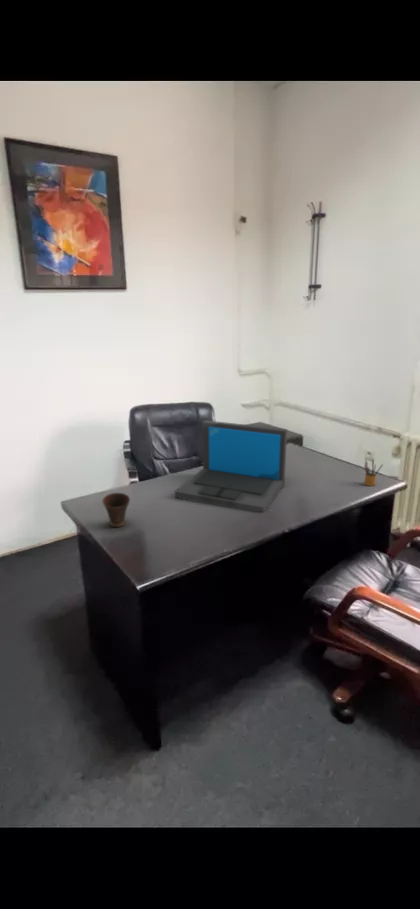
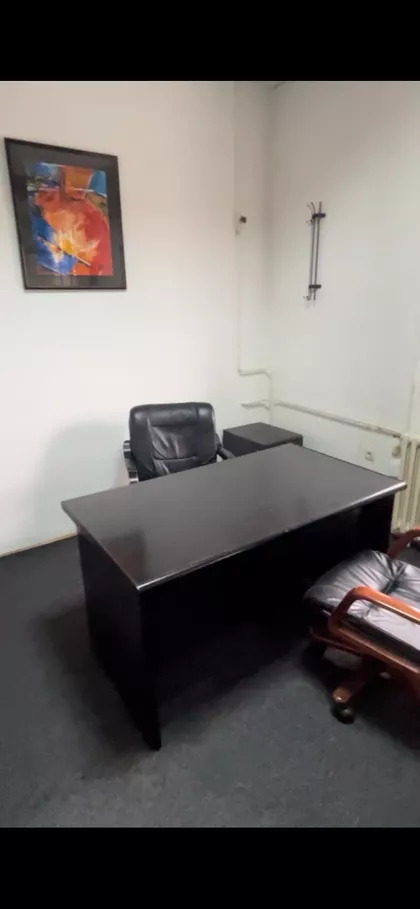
- laptop [174,419,288,513]
- pencil box [363,458,384,487]
- cup [101,492,131,528]
